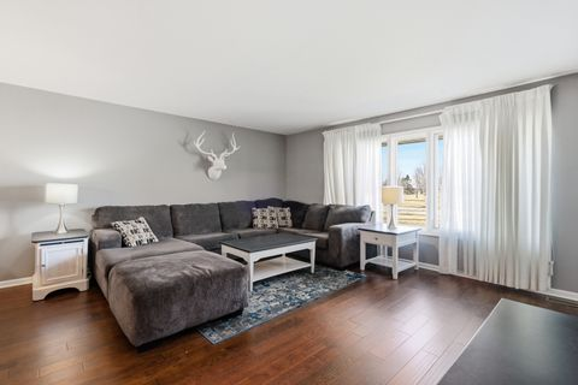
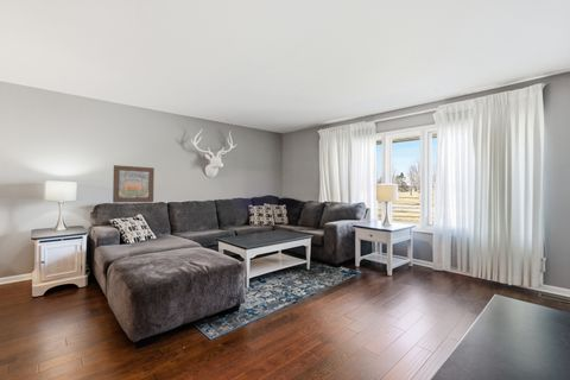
+ wall art [112,164,156,204]
